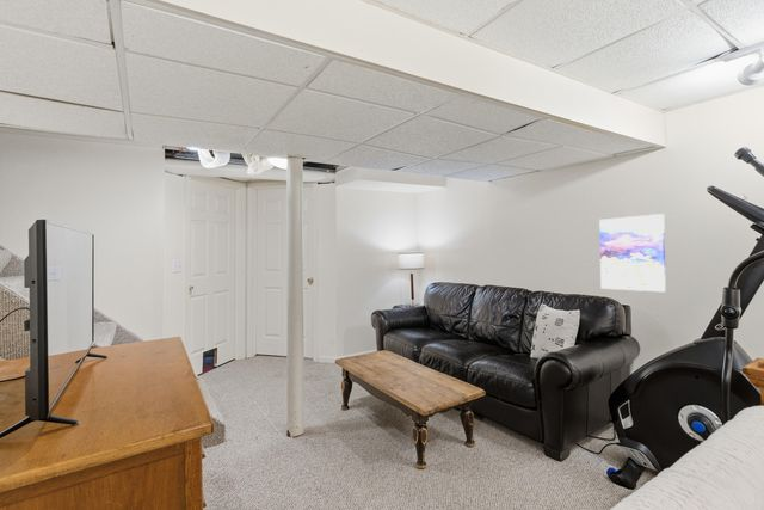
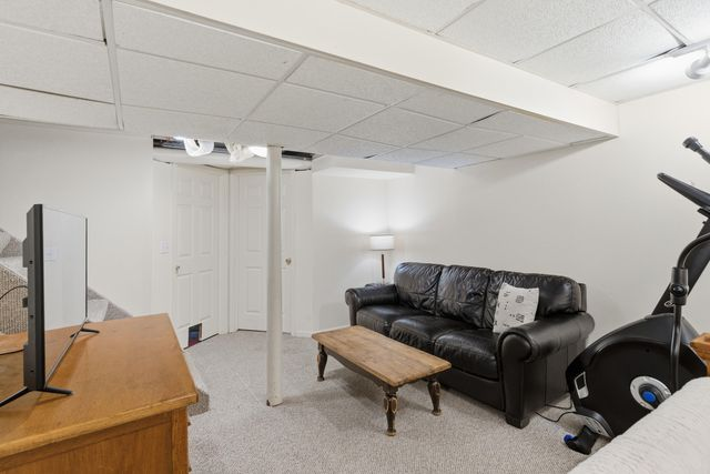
- wall art [598,213,667,293]
